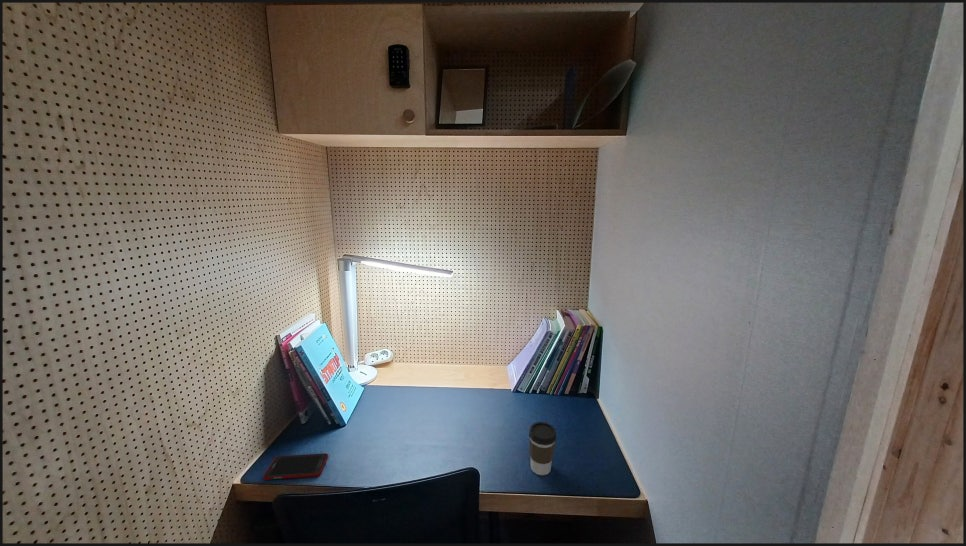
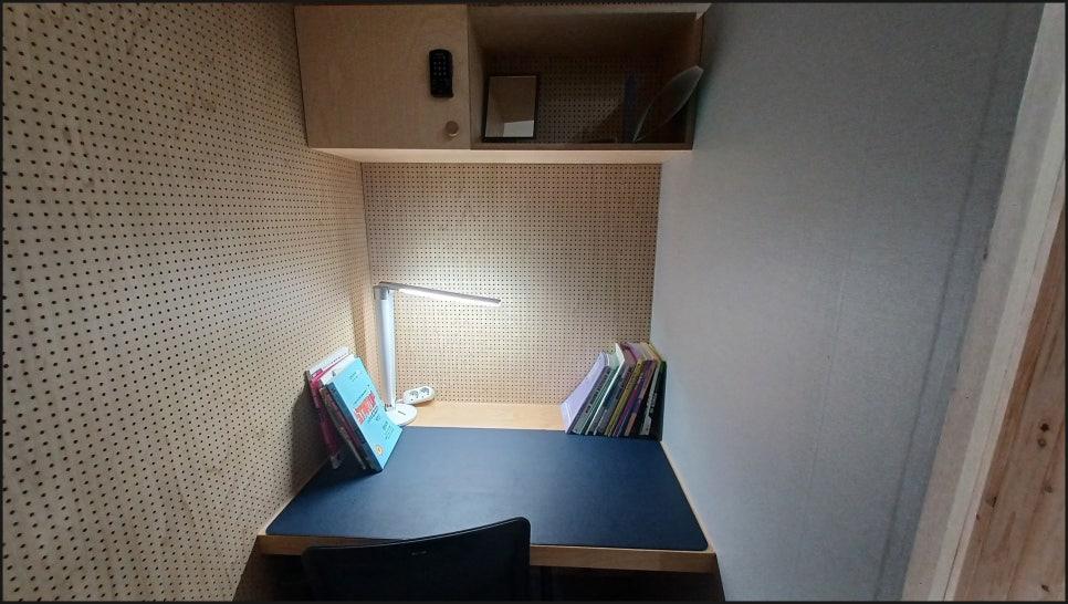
- coffee cup [528,421,557,476]
- cell phone [262,452,329,481]
